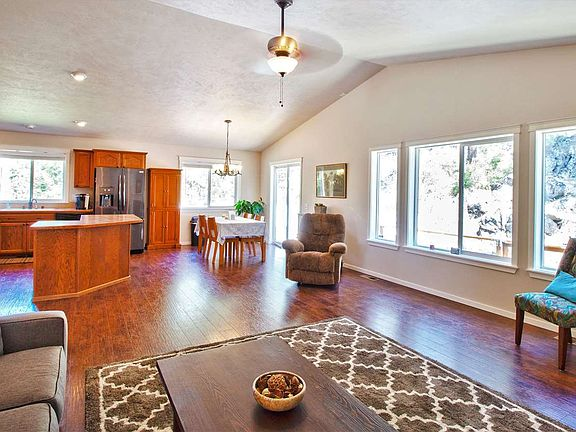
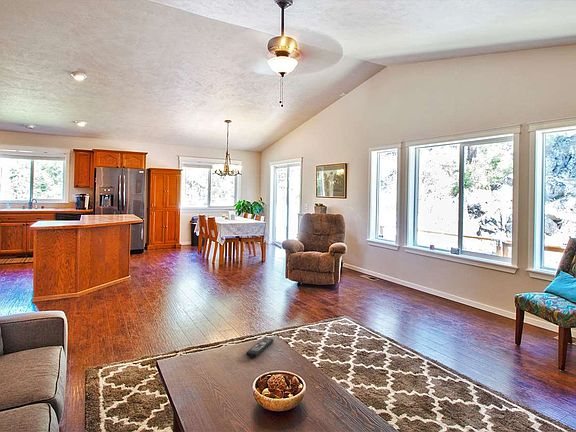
+ remote control [245,337,275,358]
